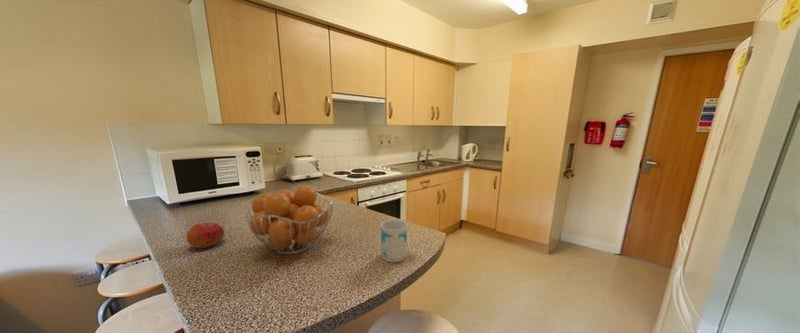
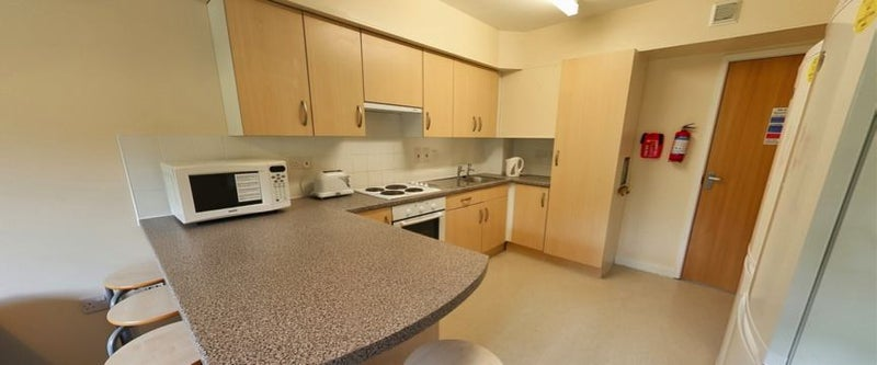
- mug [380,218,408,263]
- fruit basket [243,185,335,256]
- apple [186,222,225,249]
